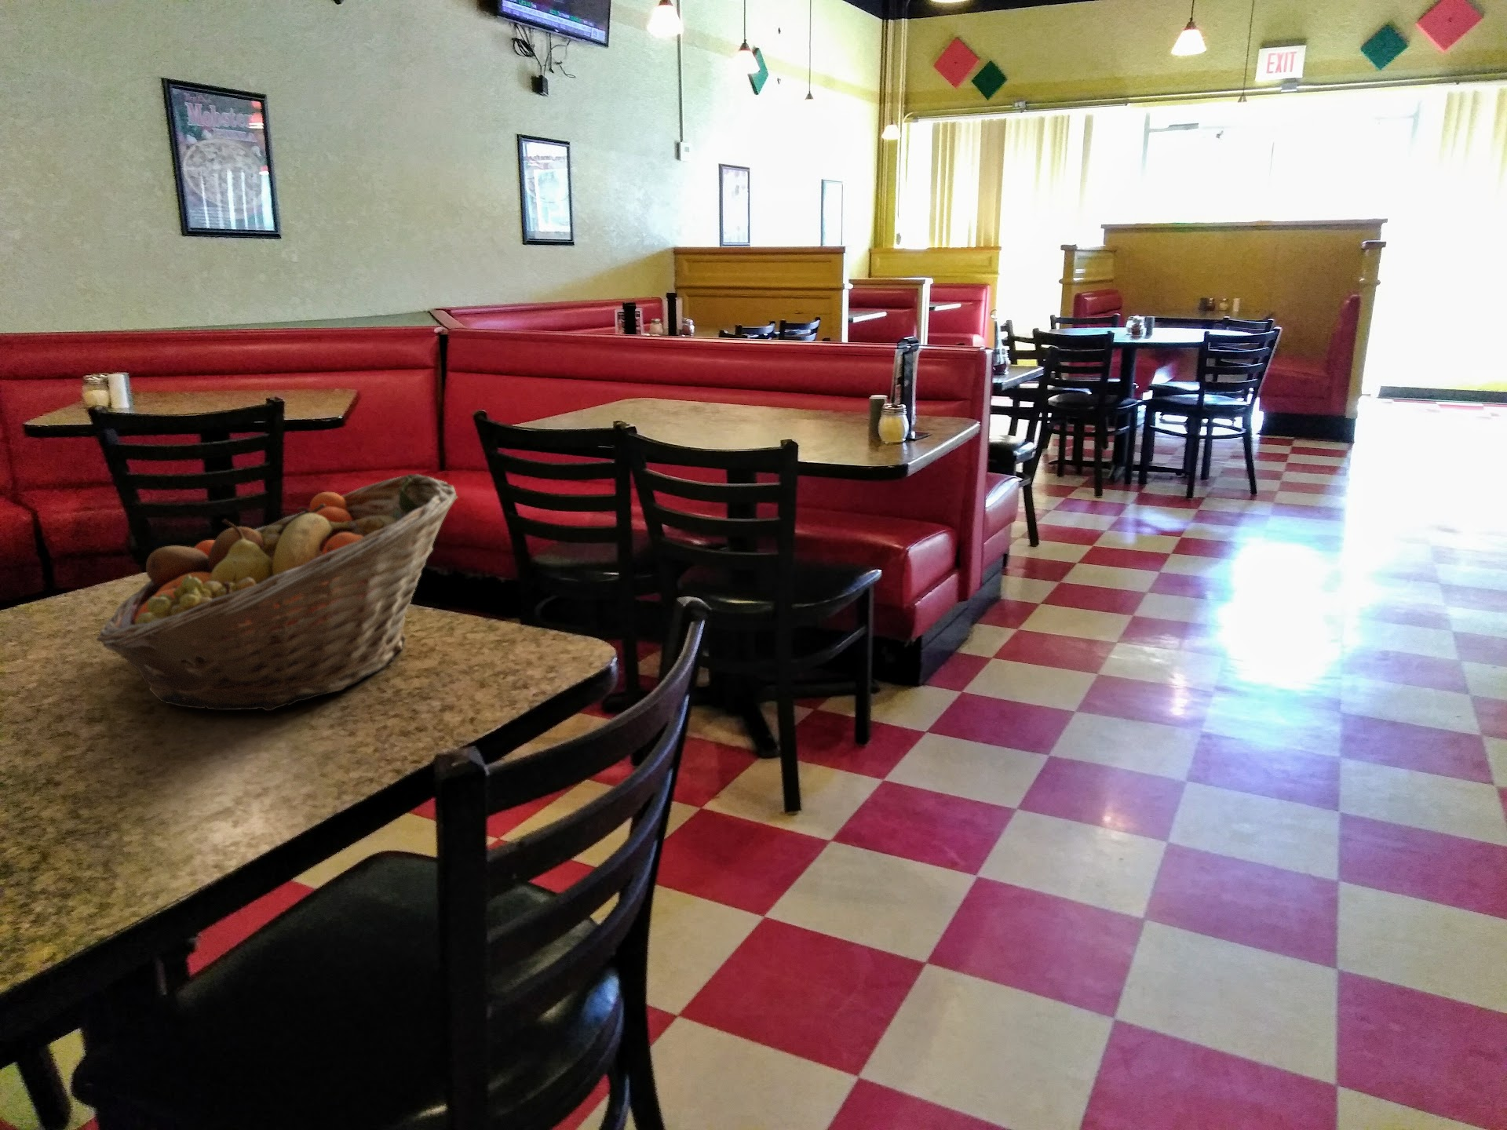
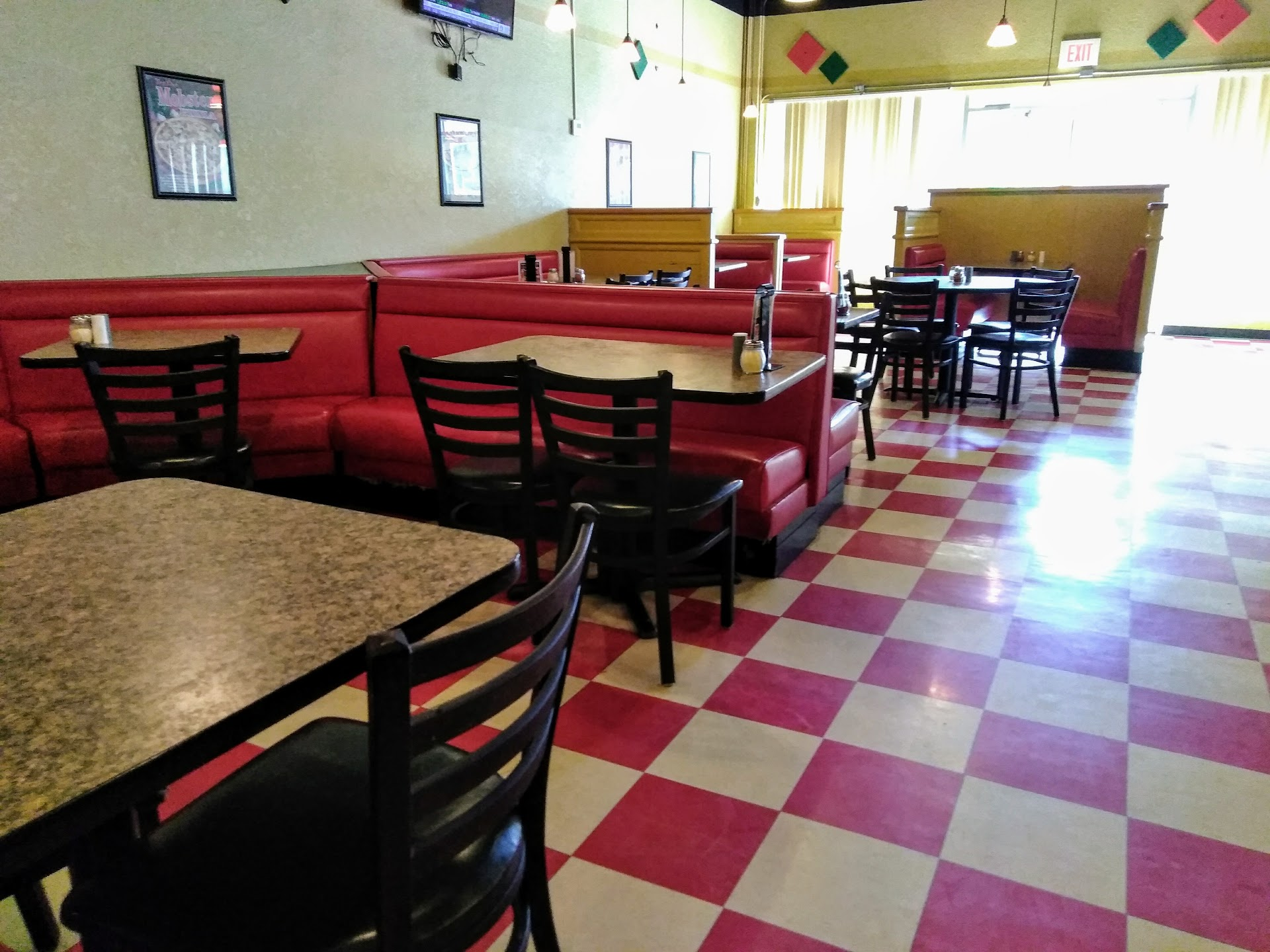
- fruit basket [96,474,459,712]
